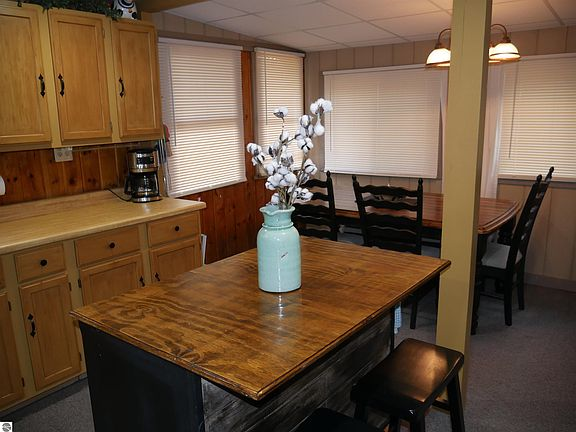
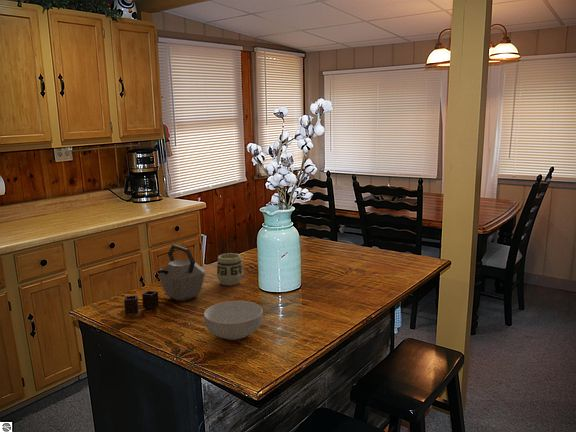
+ cup [216,252,244,286]
+ cereal bowl [203,300,264,341]
+ kettle [123,243,207,315]
